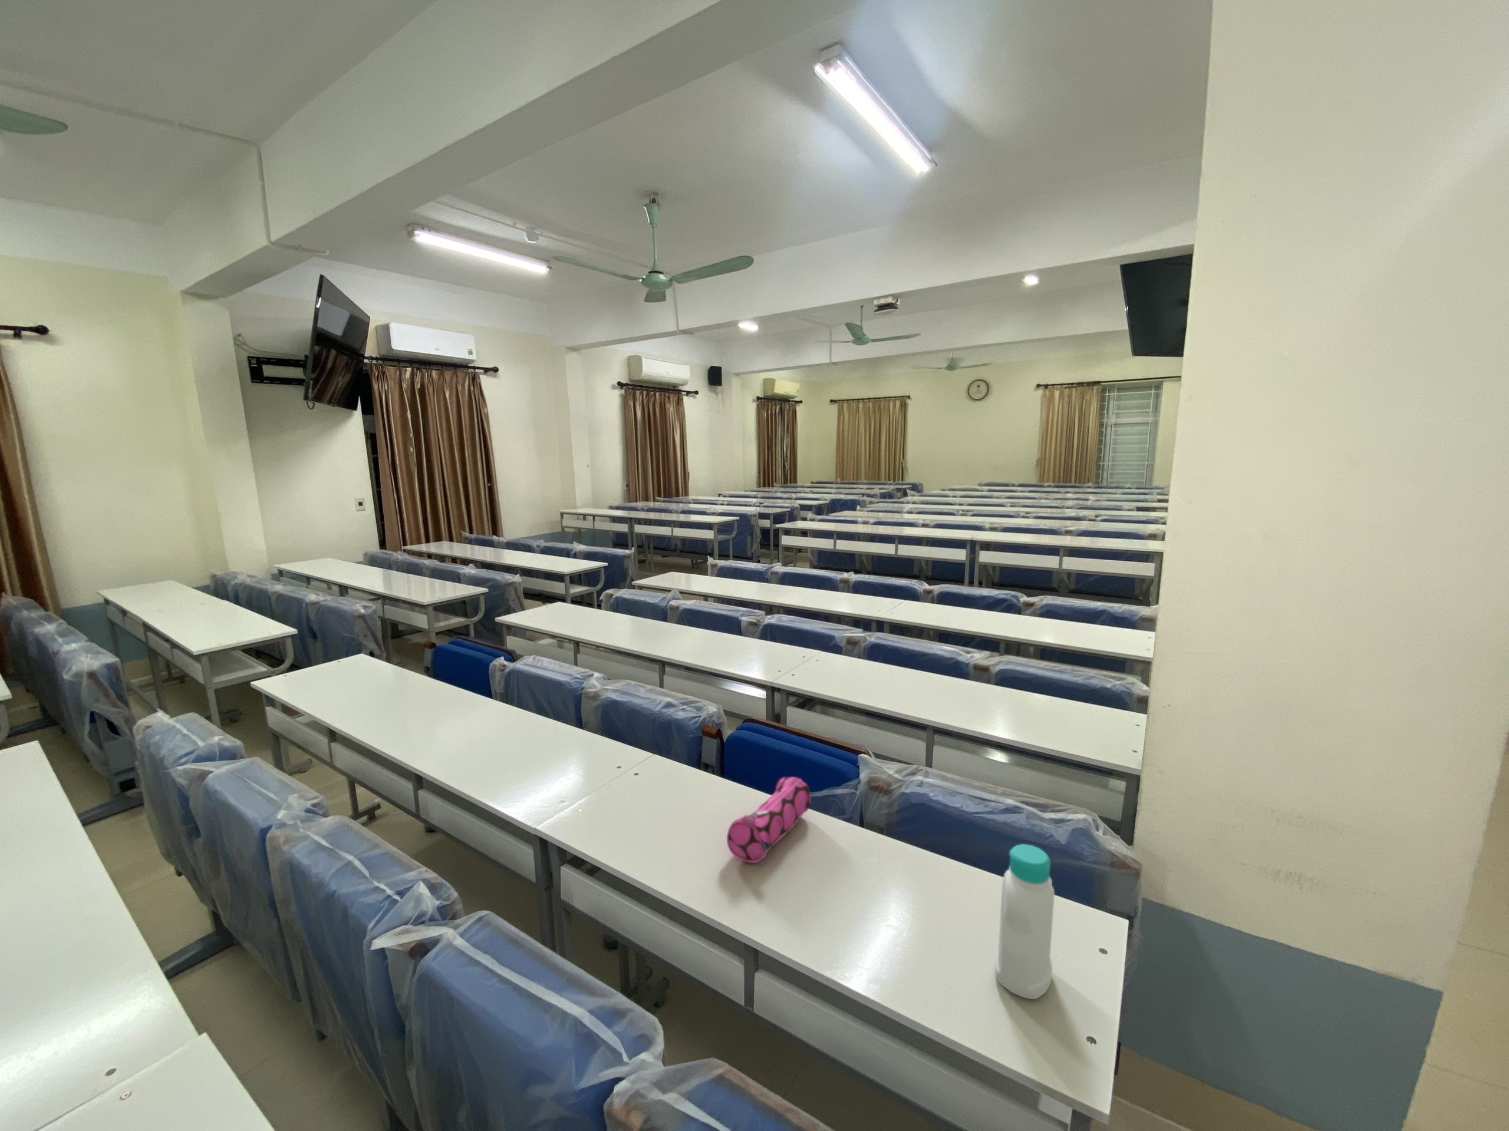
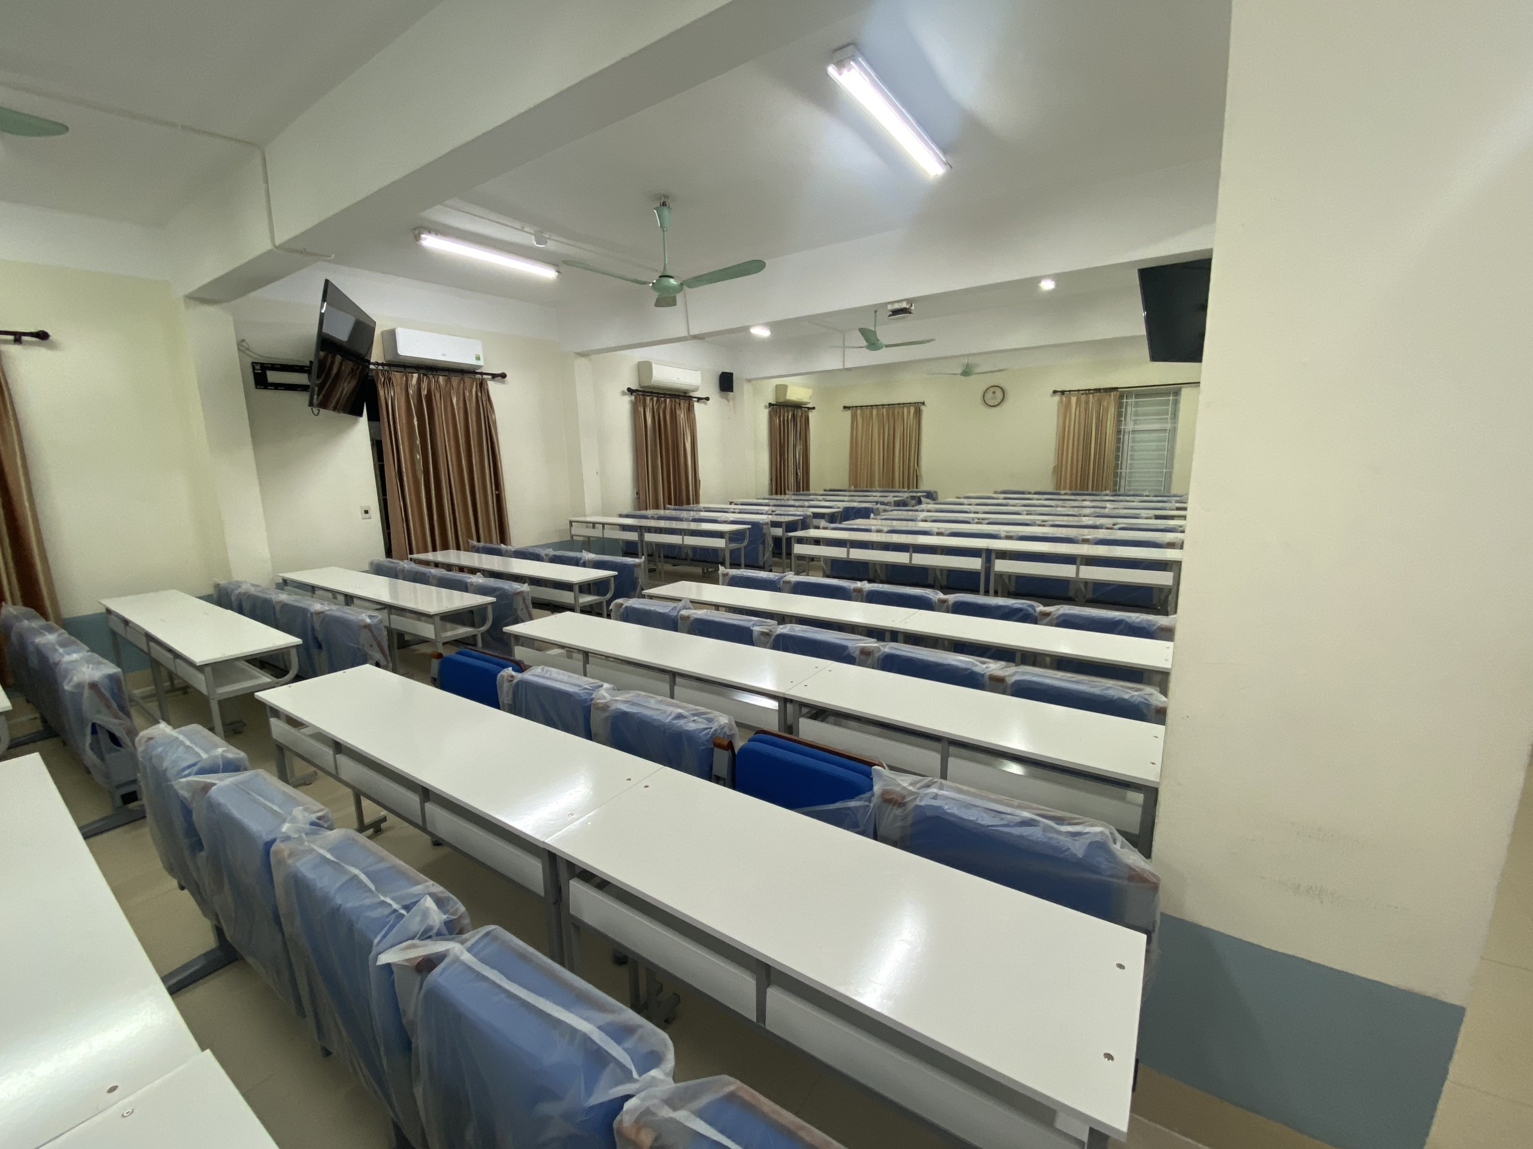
- pencil case [726,777,812,864]
- bottle [995,843,1055,999]
